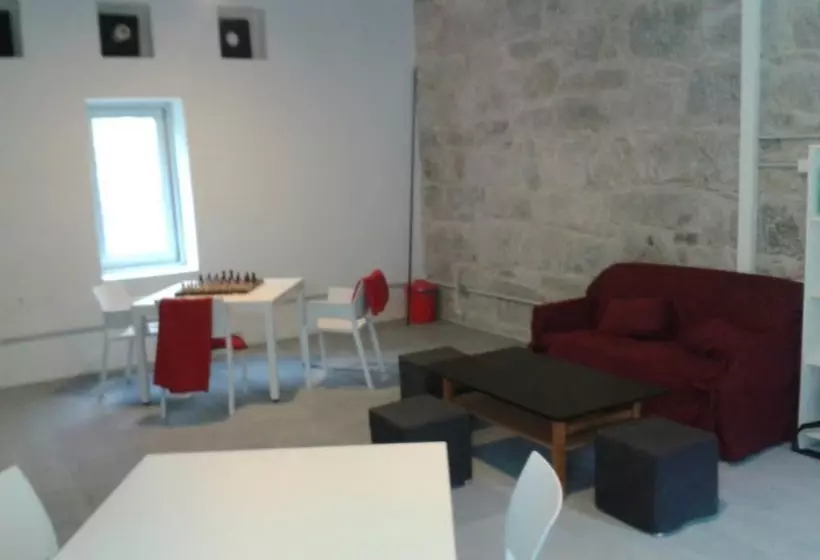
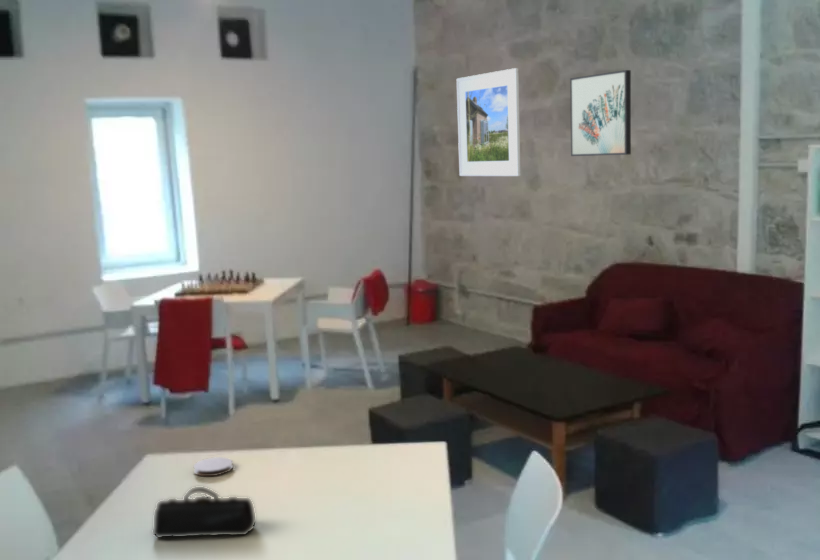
+ wall art [569,69,632,157]
+ pencil case [152,486,256,539]
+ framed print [456,67,522,177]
+ coaster [193,456,234,477]
